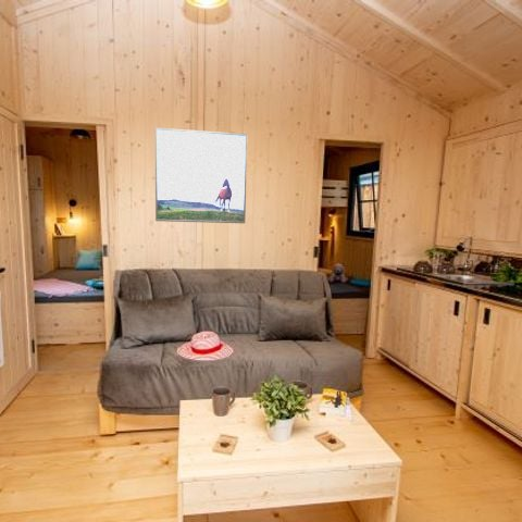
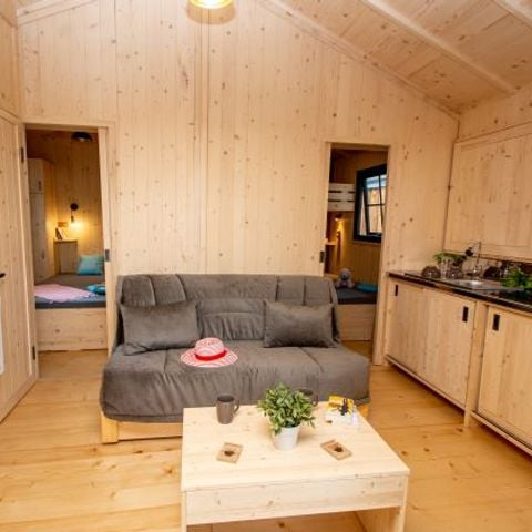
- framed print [154,127,248,224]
